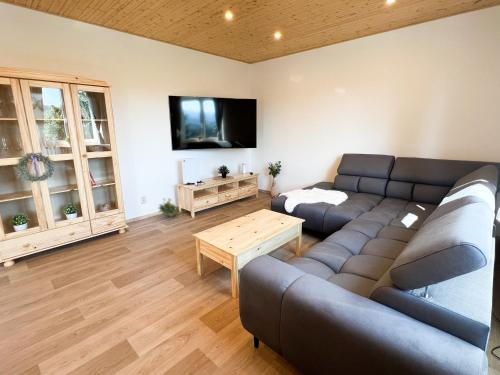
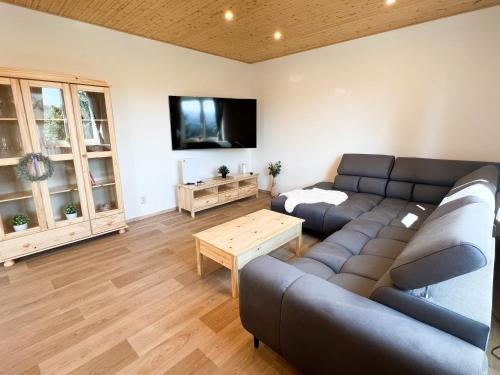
- flowering plant [157,198,179,217]
